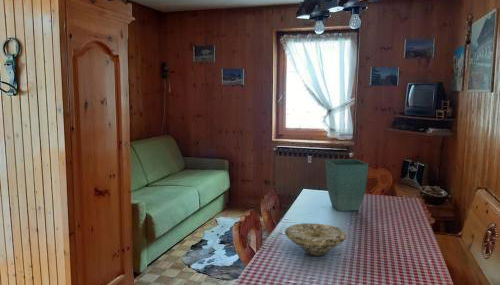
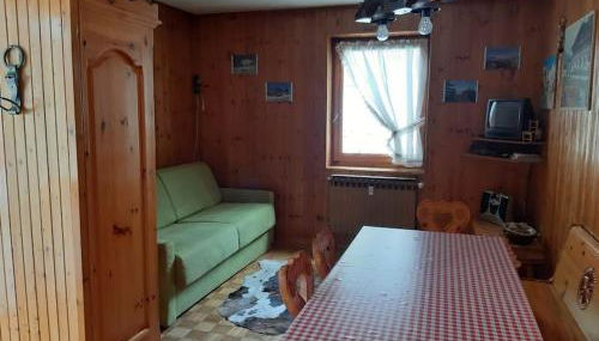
- bowl [284,222,347,257]
- flower pot [324,158,369,212]
